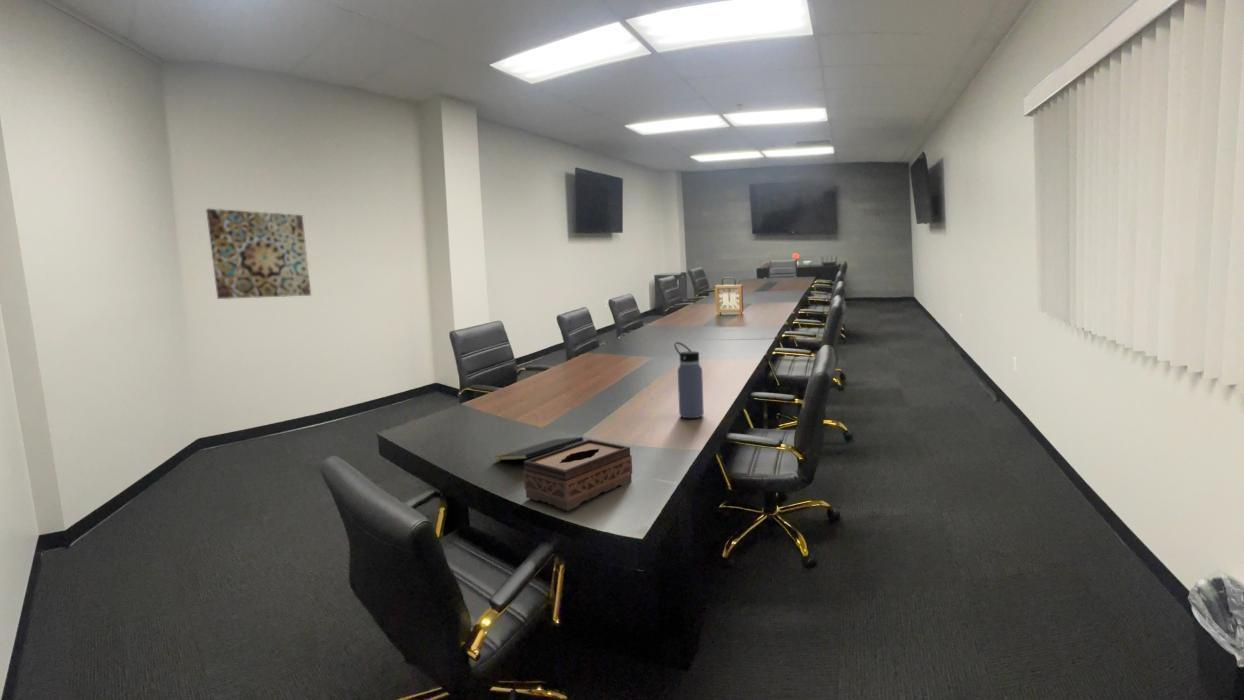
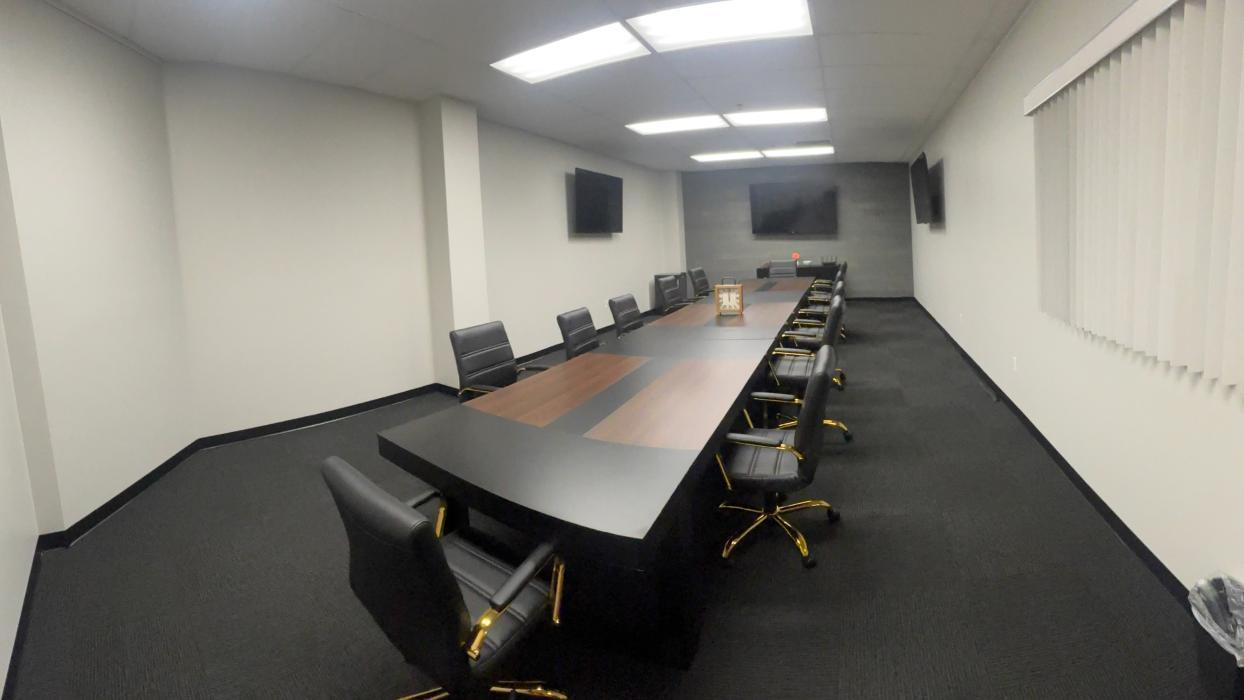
- tissue box [522,438,633,512]
- notepad [494,436,584,462]
- water bottle [673,341,705,419]
- wall art [205,208,312,300]
